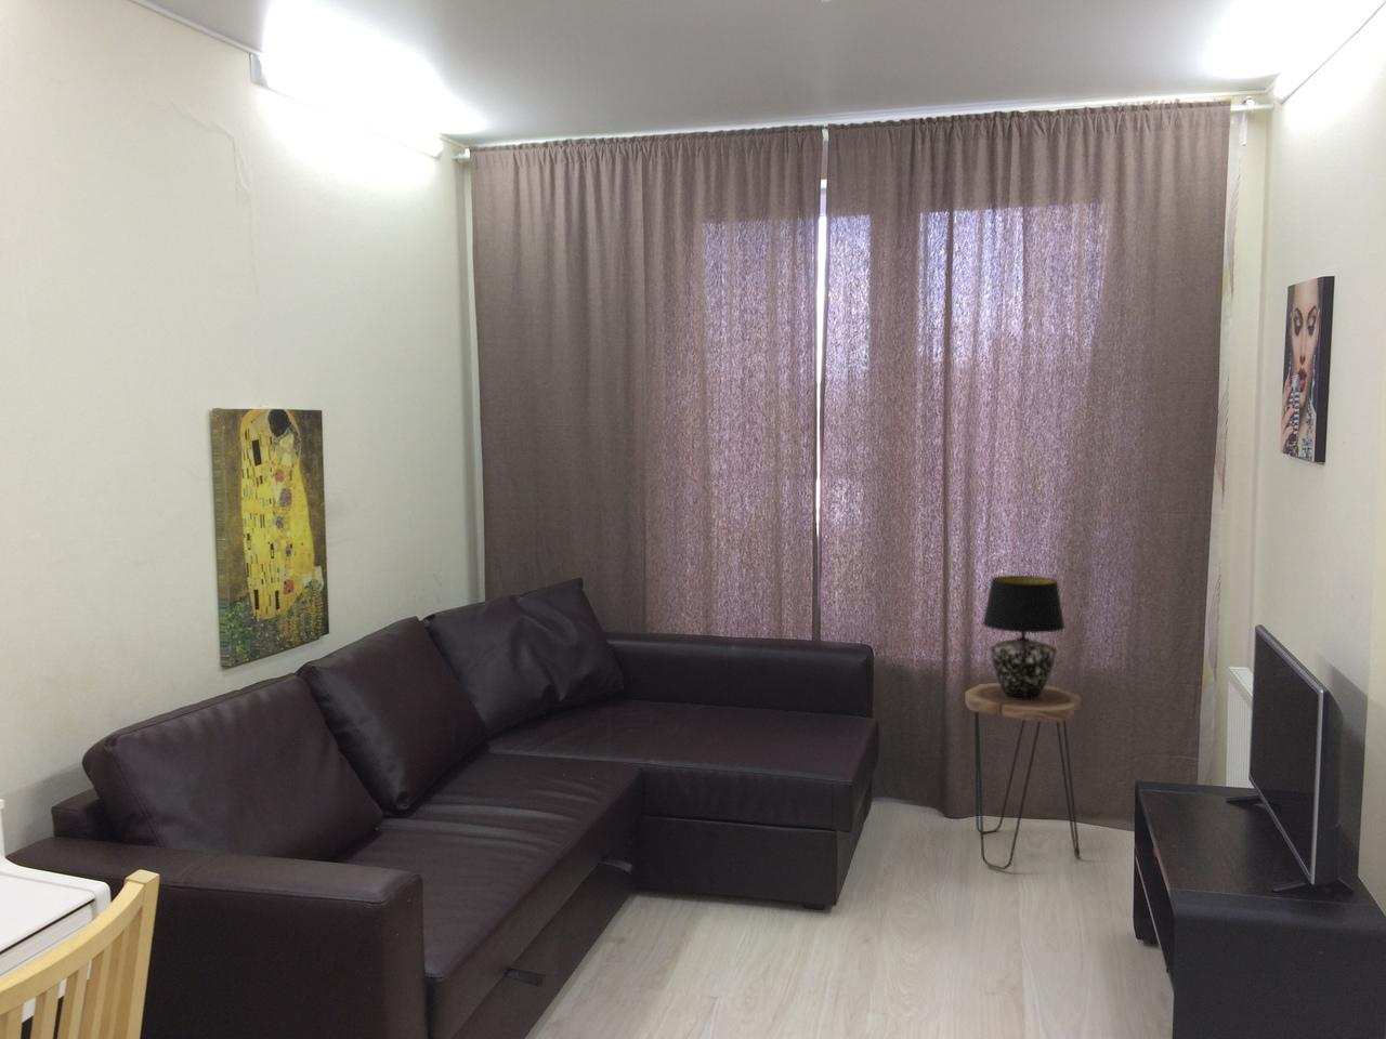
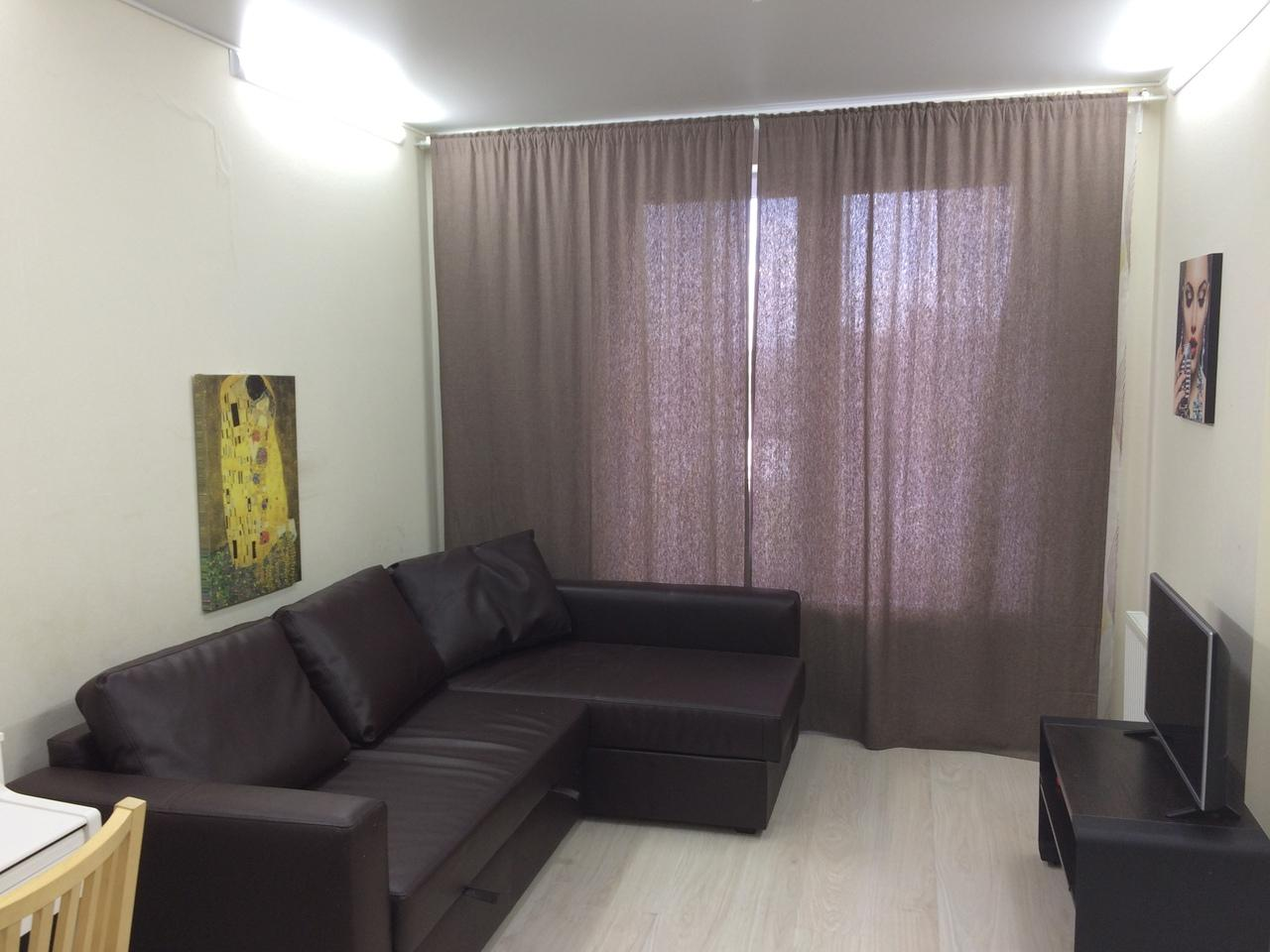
- side table [964,682,1082,871]
- table lamp [982,575,1065,701]
